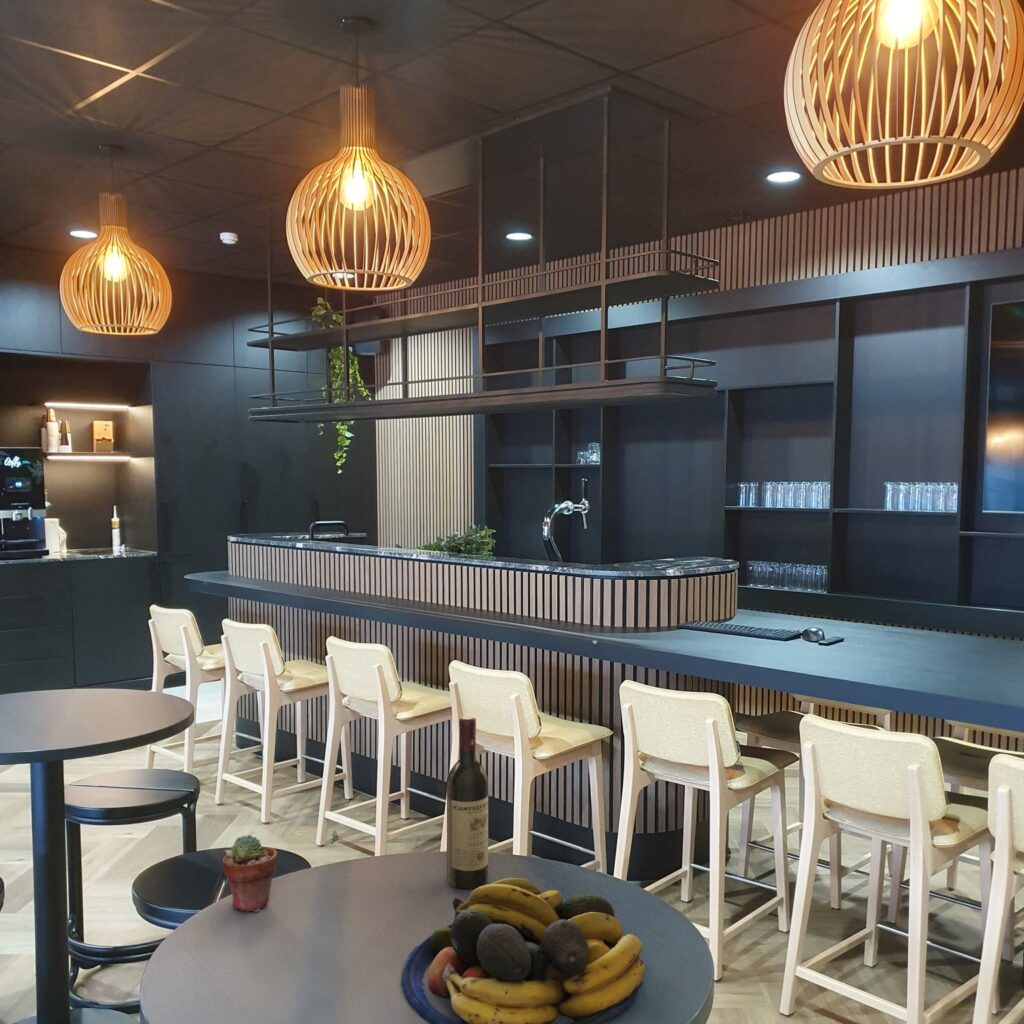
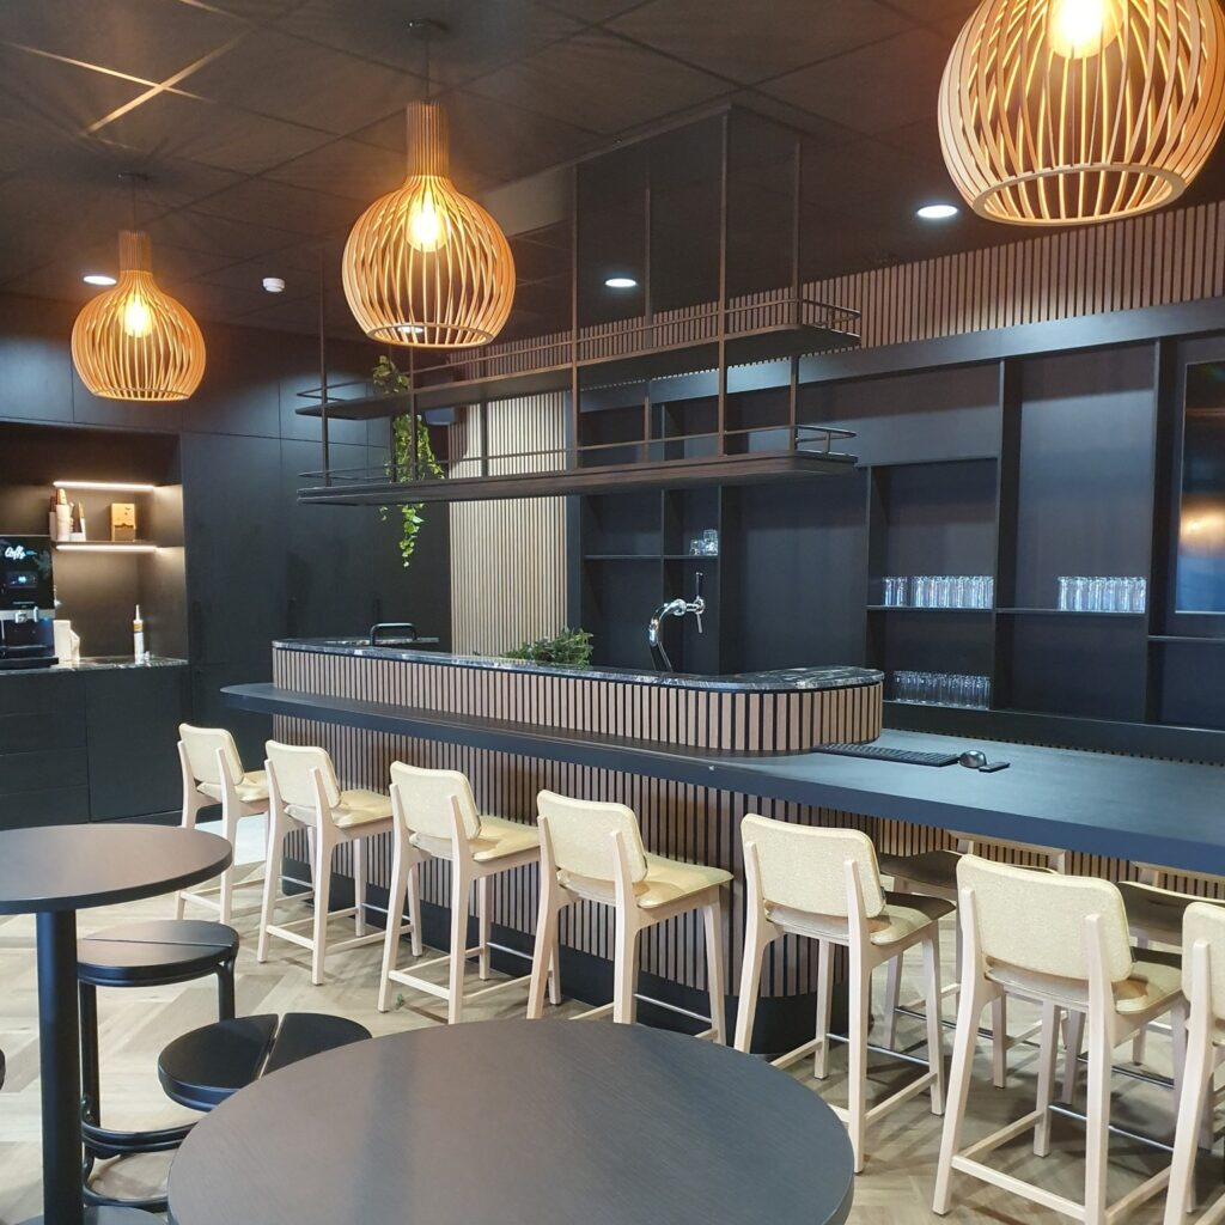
- wine bottle [446,715,489,891]
- fruit bowl [401,877,646,1024]
- potted succulent [221,834,278,913]
